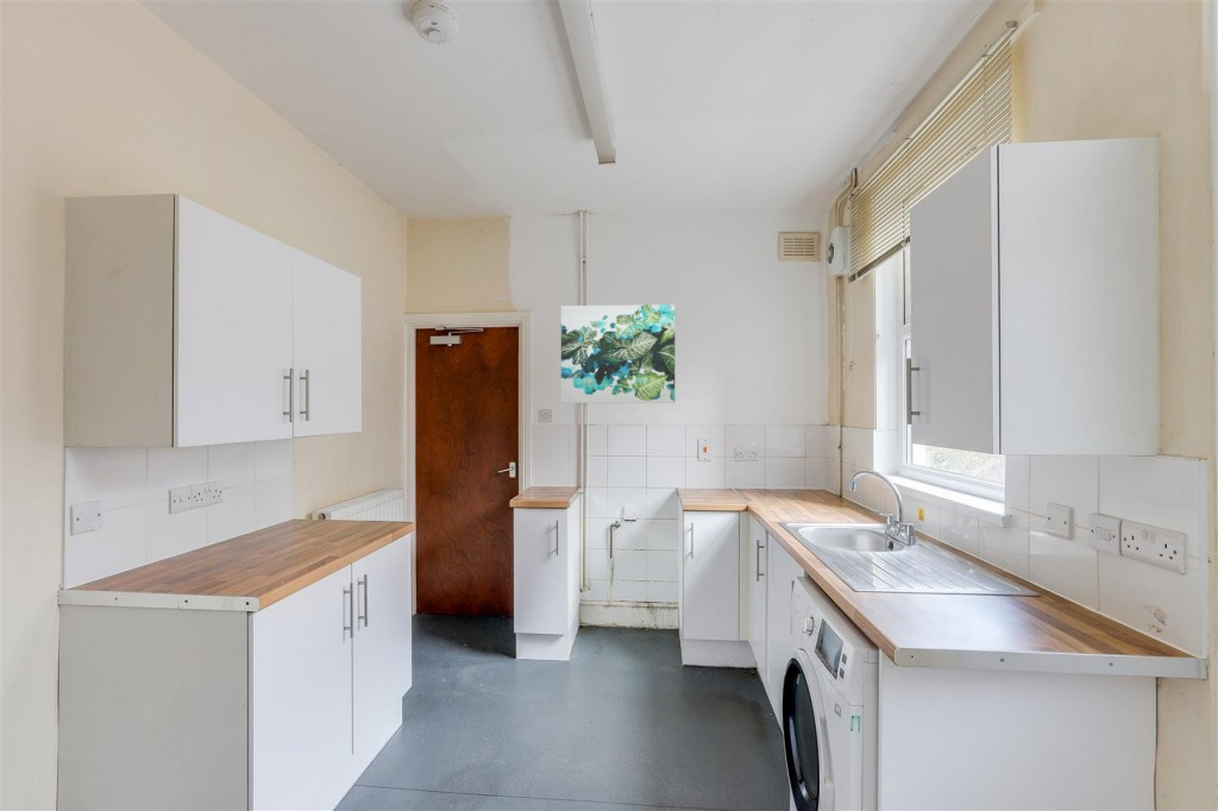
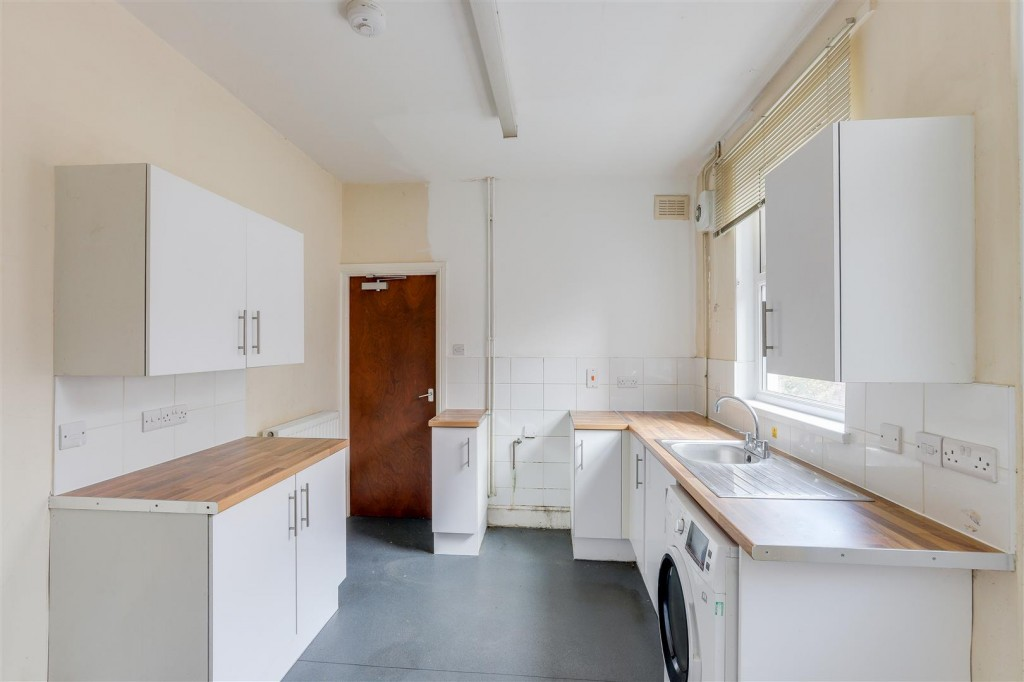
- wall art [560,303,676,404]
